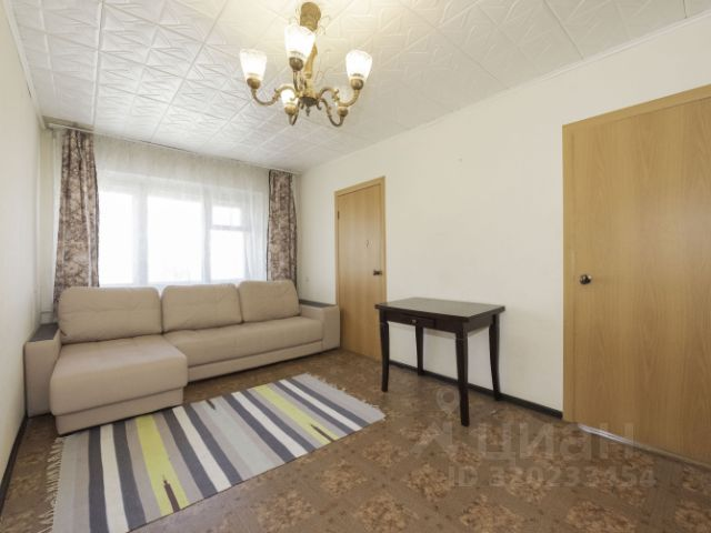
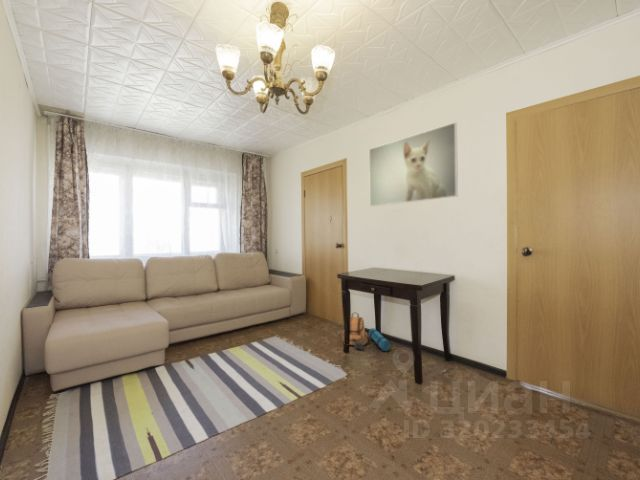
+ backpack [341,312,391,352]
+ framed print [368,121,459,208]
